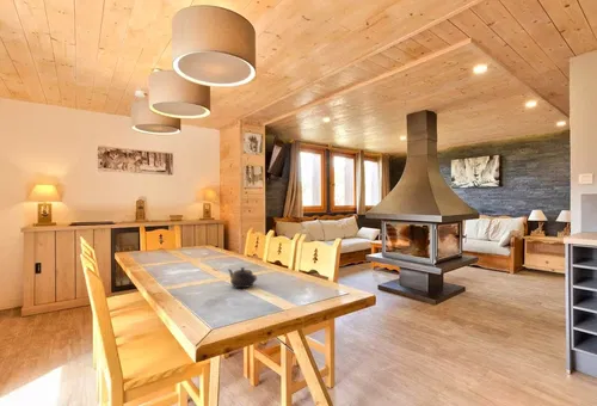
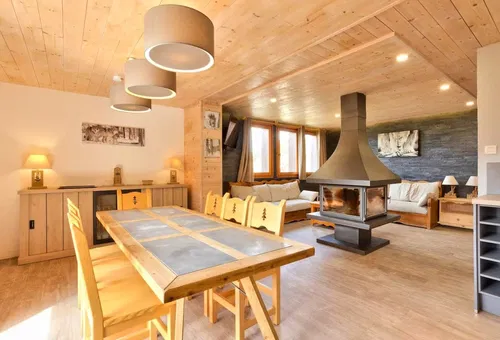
- teapot [227,266,258,289]
